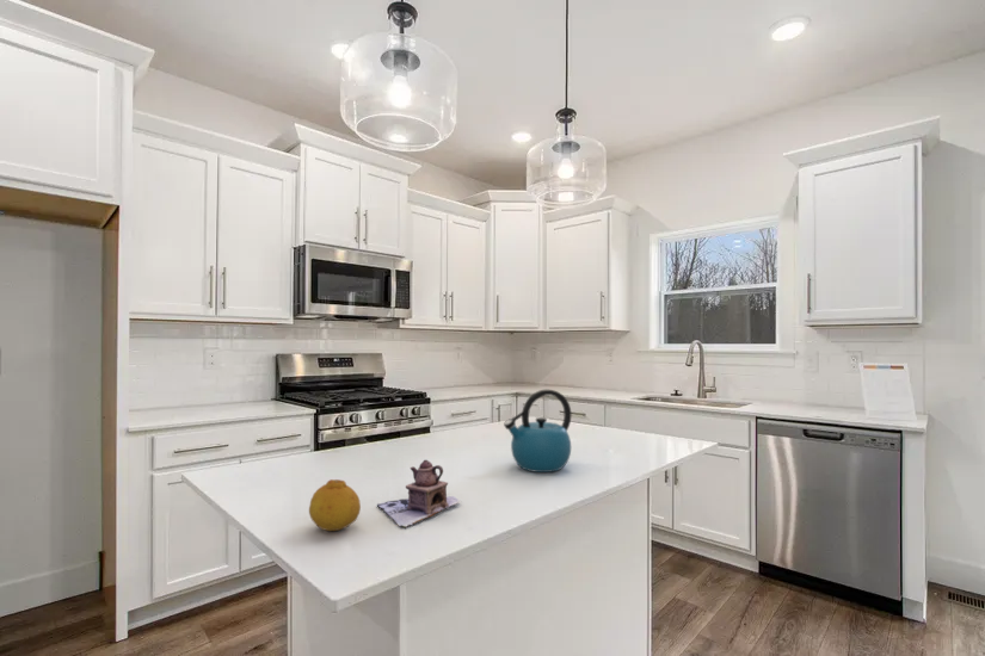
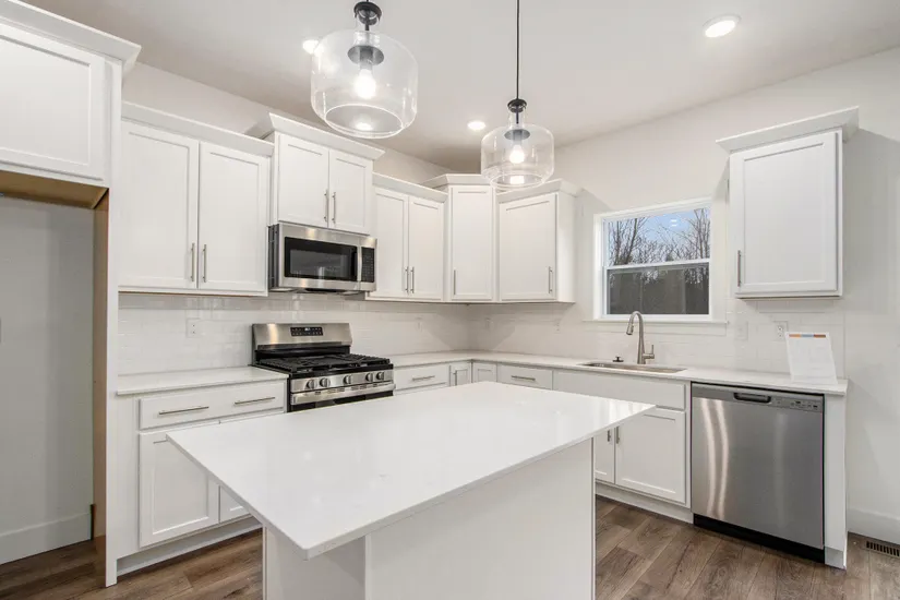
- fruit [308,478,362,532]
- teapot [376,459,463,530]
- kettle [503,389,572,474]
